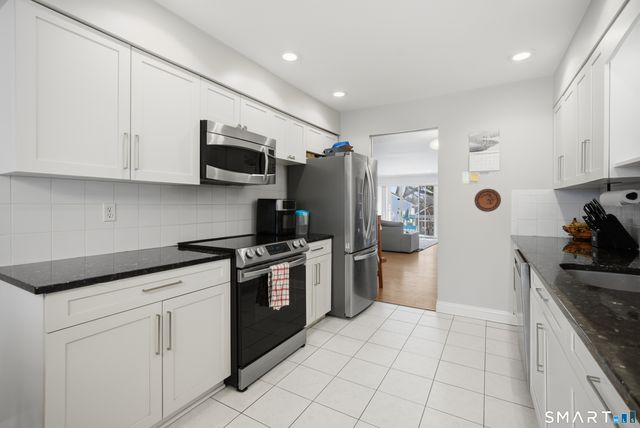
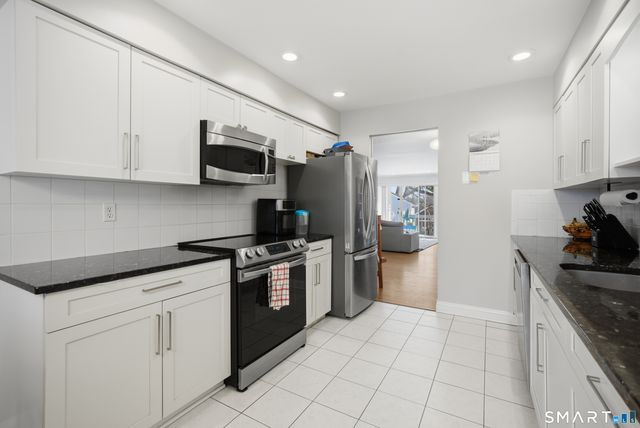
- decorative plate [473,188,502,213]
